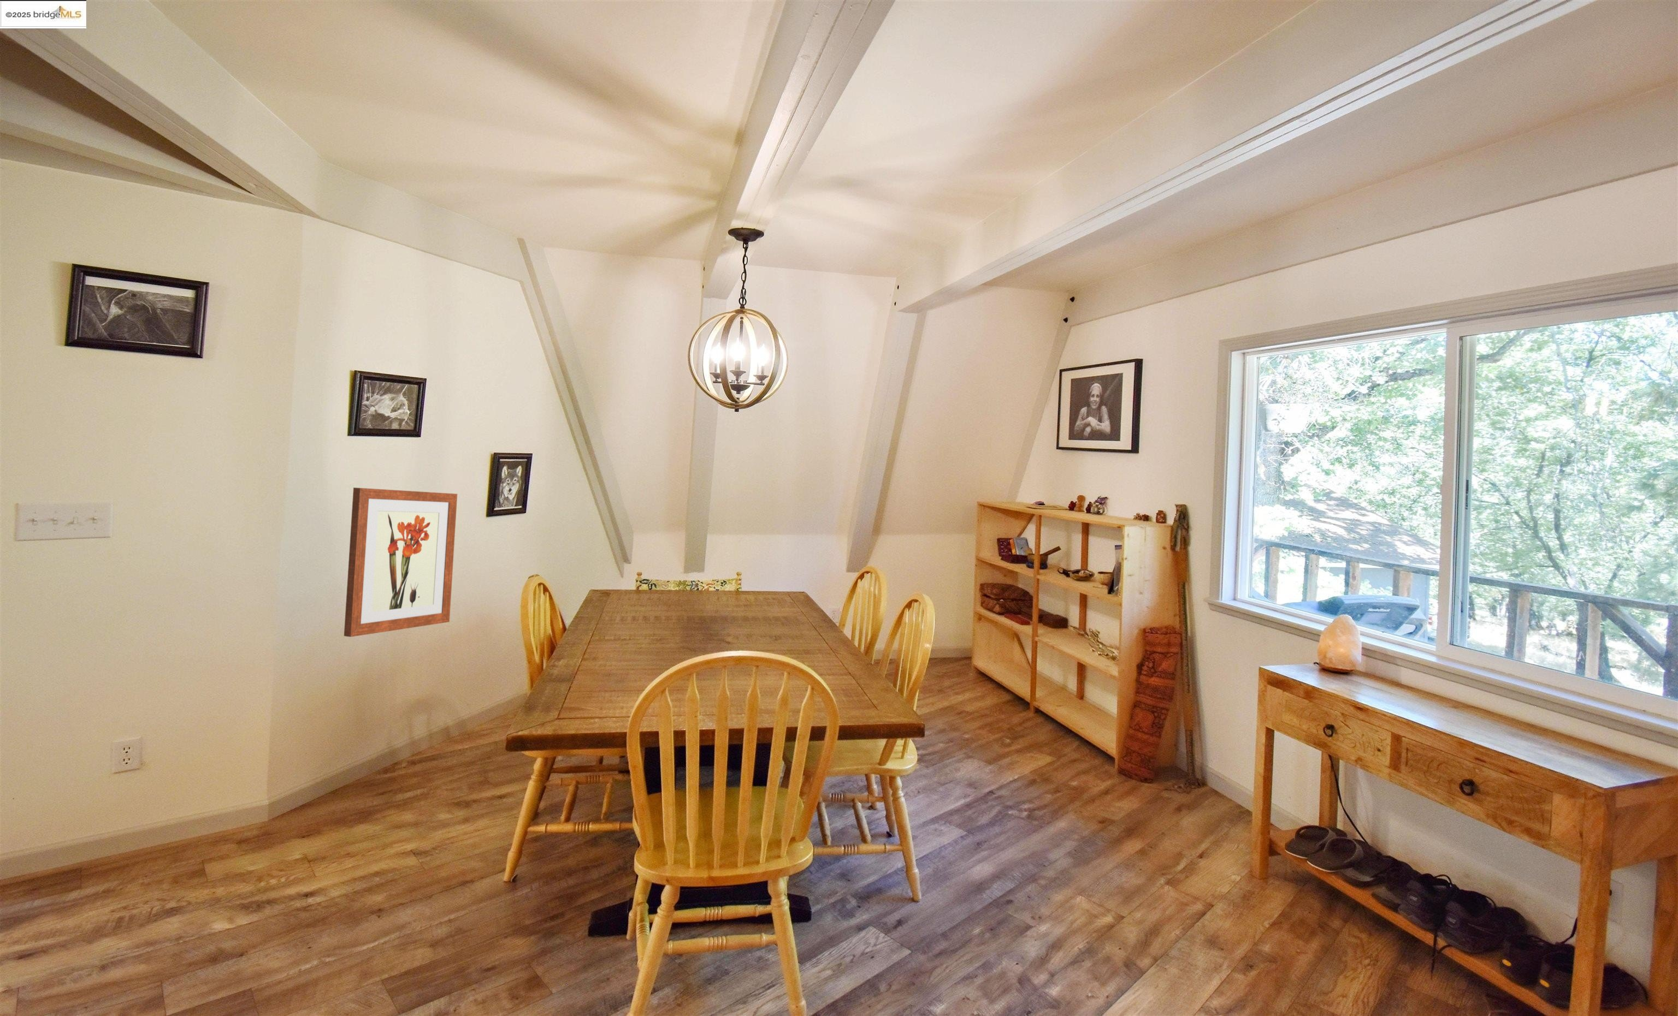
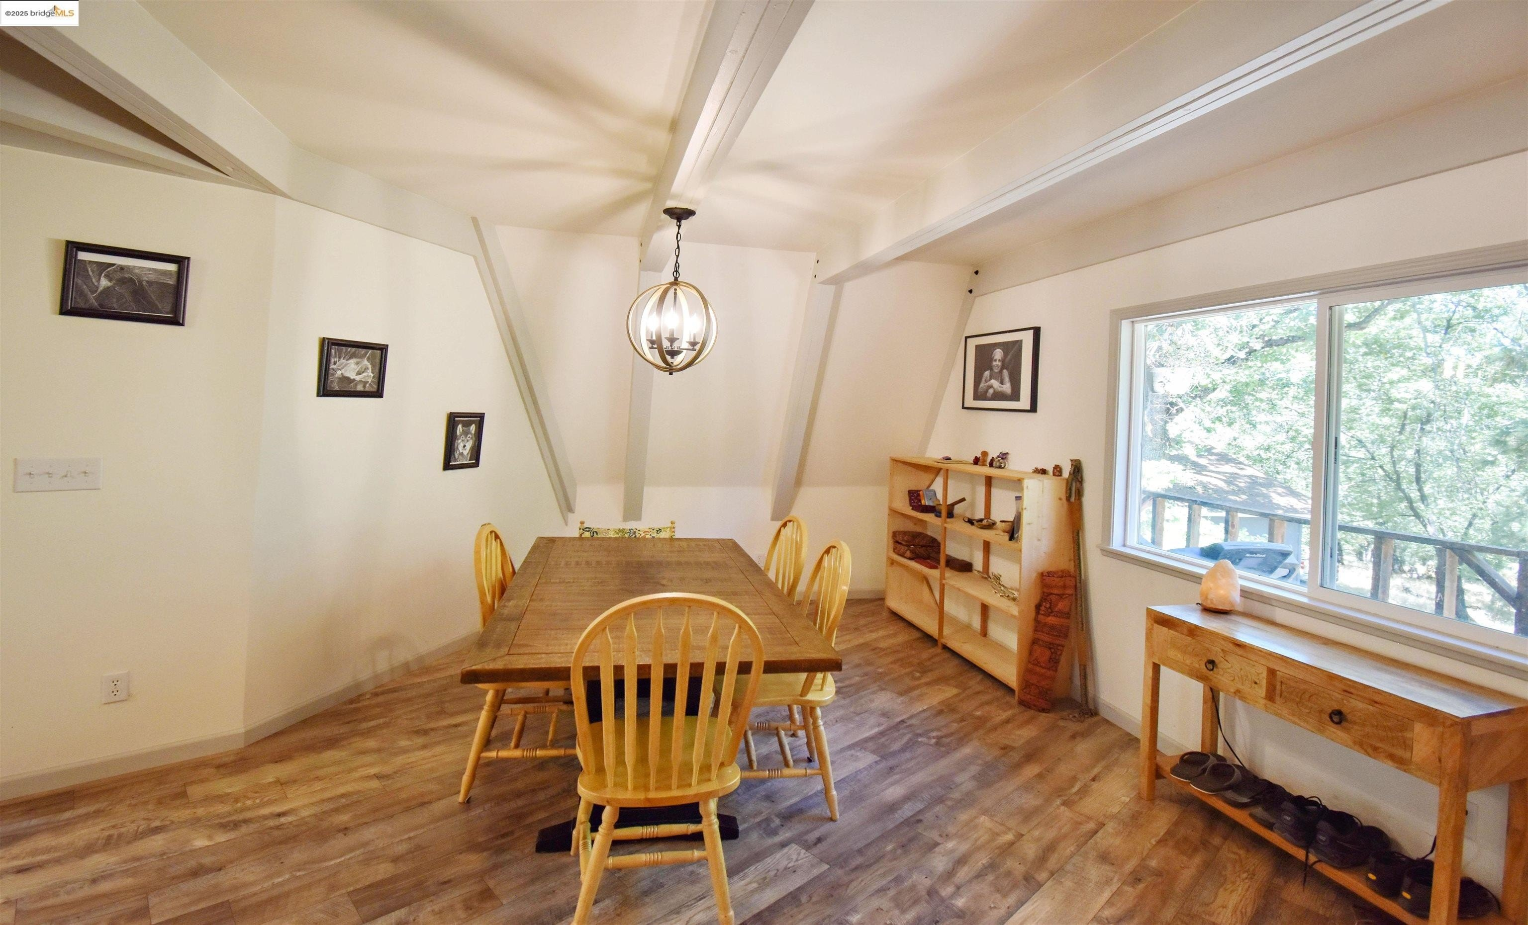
- wall art [344,486,458,637]
